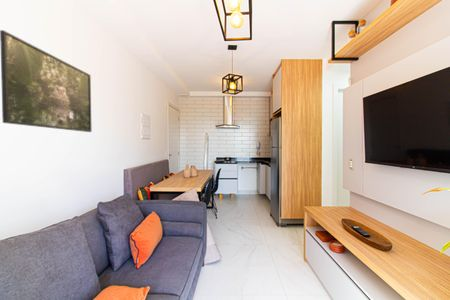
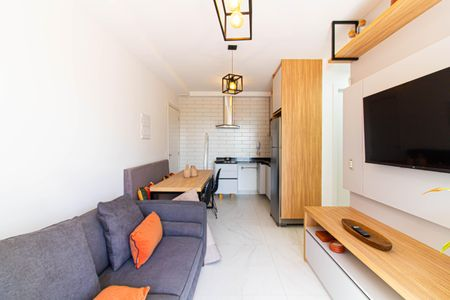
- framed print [0,29,93,133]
